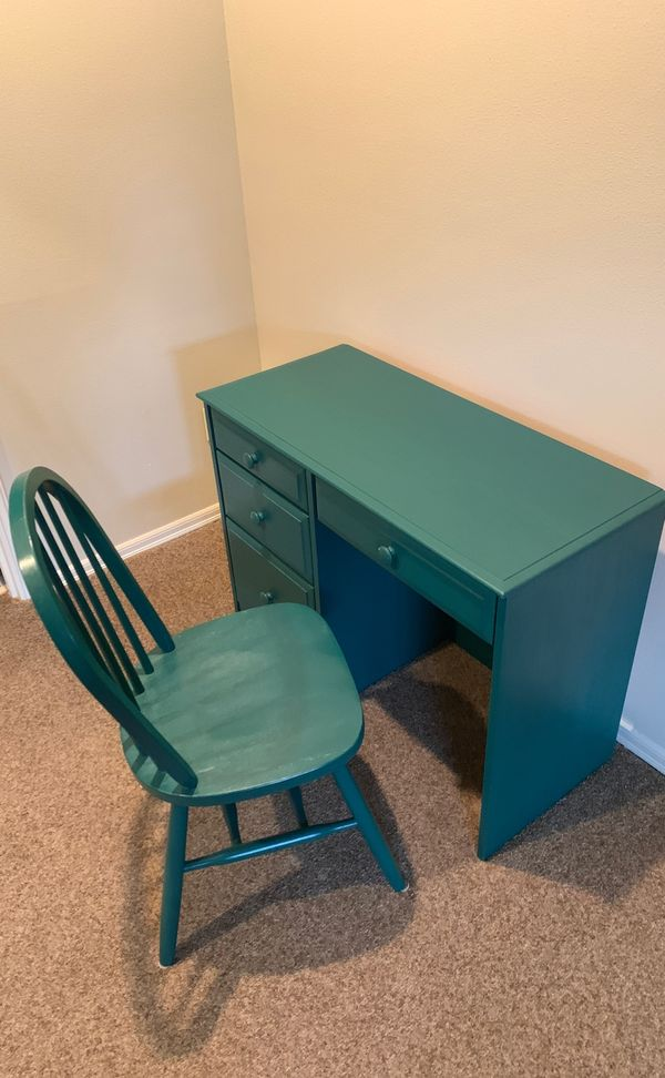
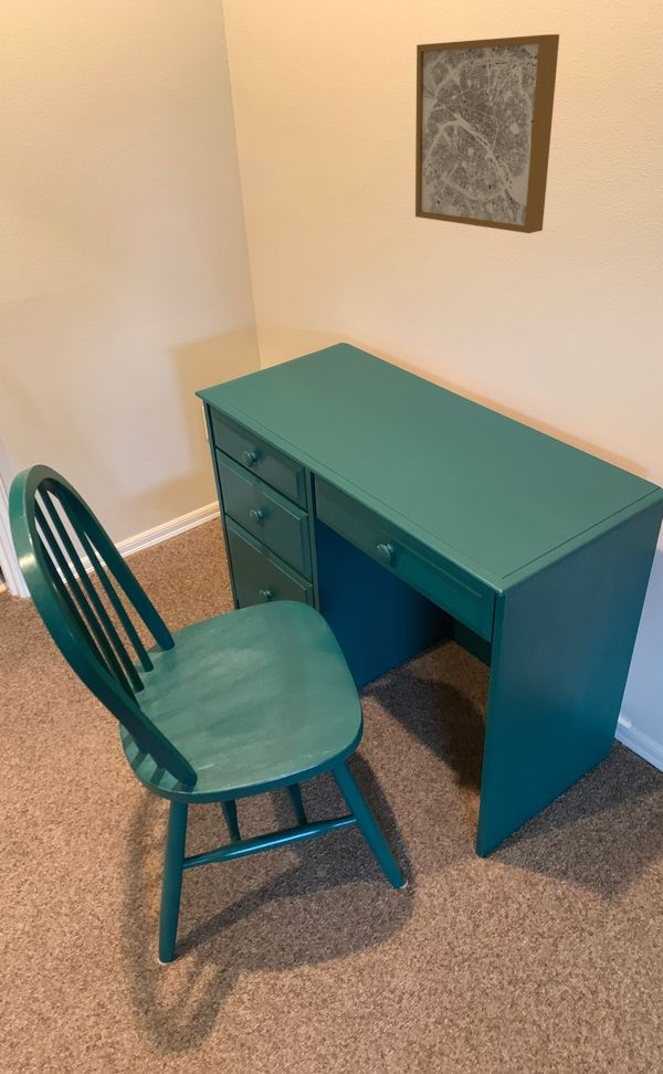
+ wall art [414,33,560,234]
